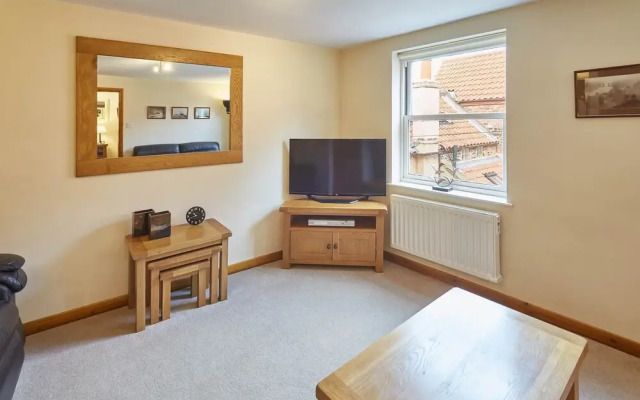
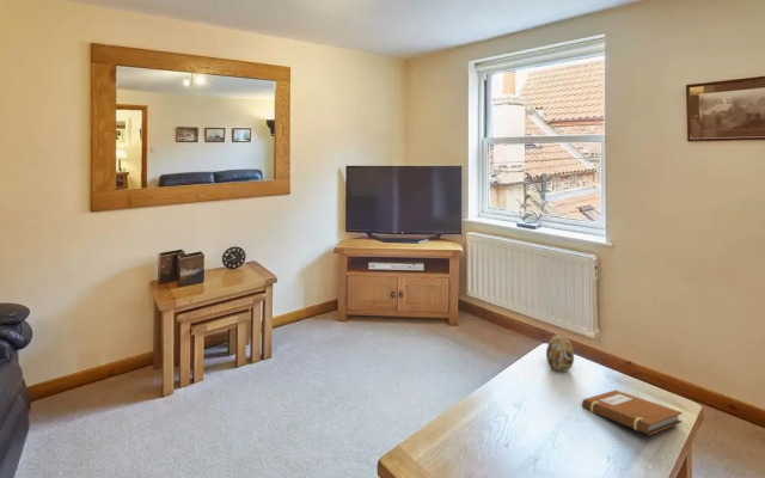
+ notebook [581,390,684,436]
+ decorative egg [545,333,575,373]
